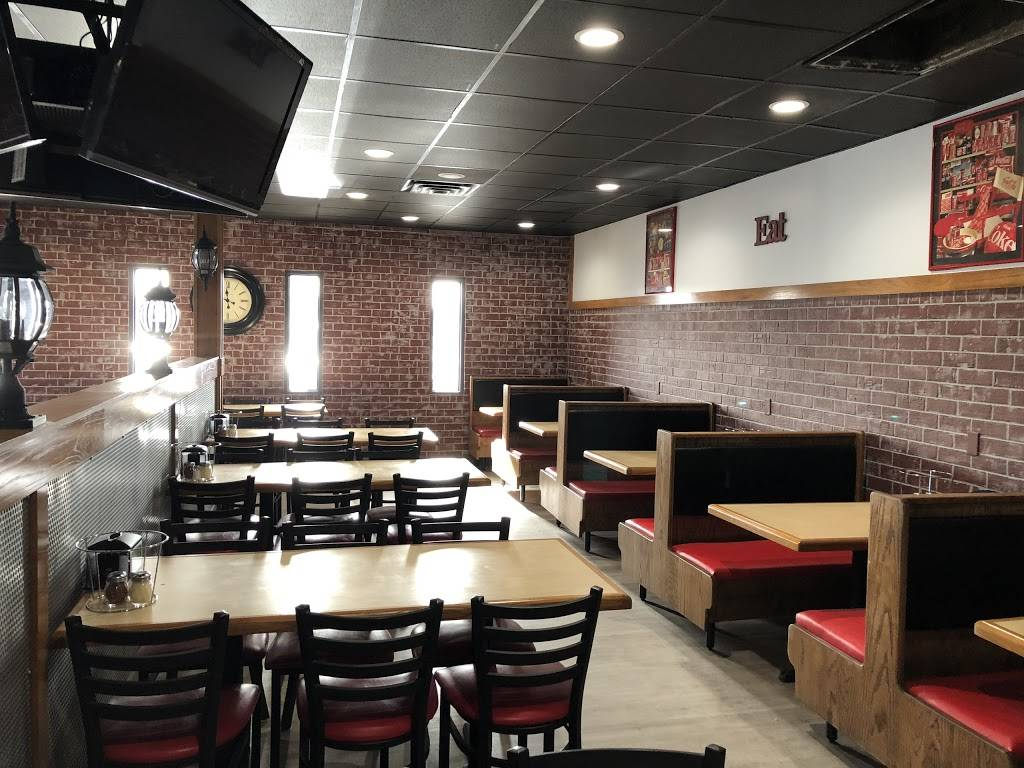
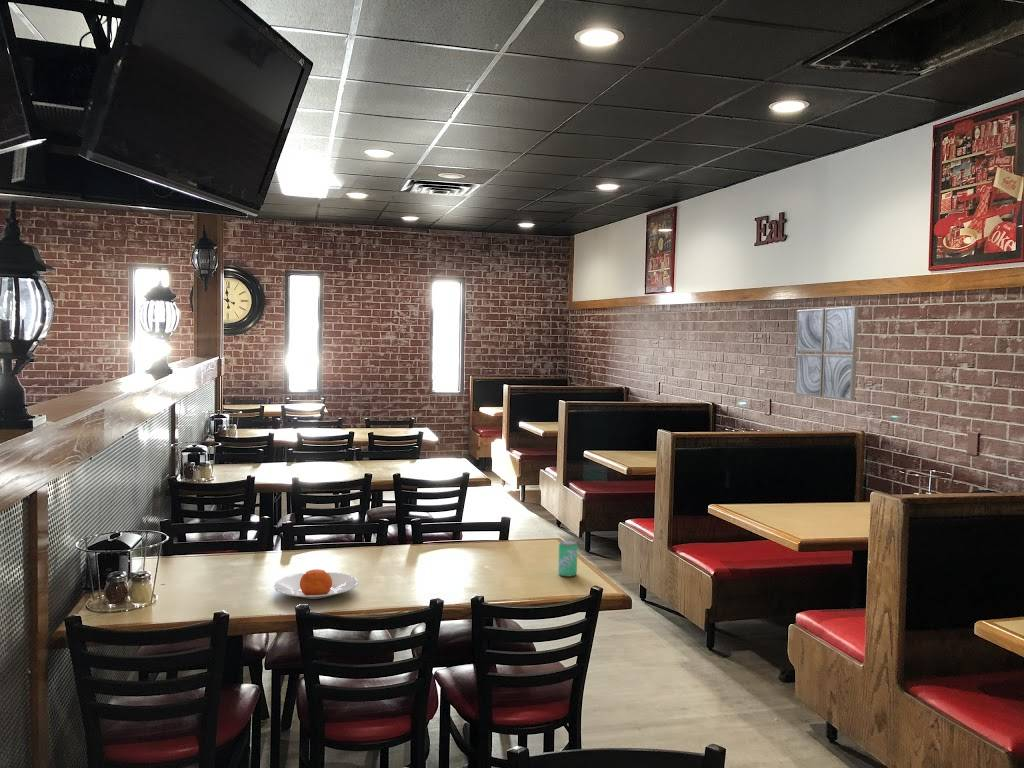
+ beverage can [557,539,578,578]
+ plate [273,568,359,600]
+ wall art [793,305,859,402]
